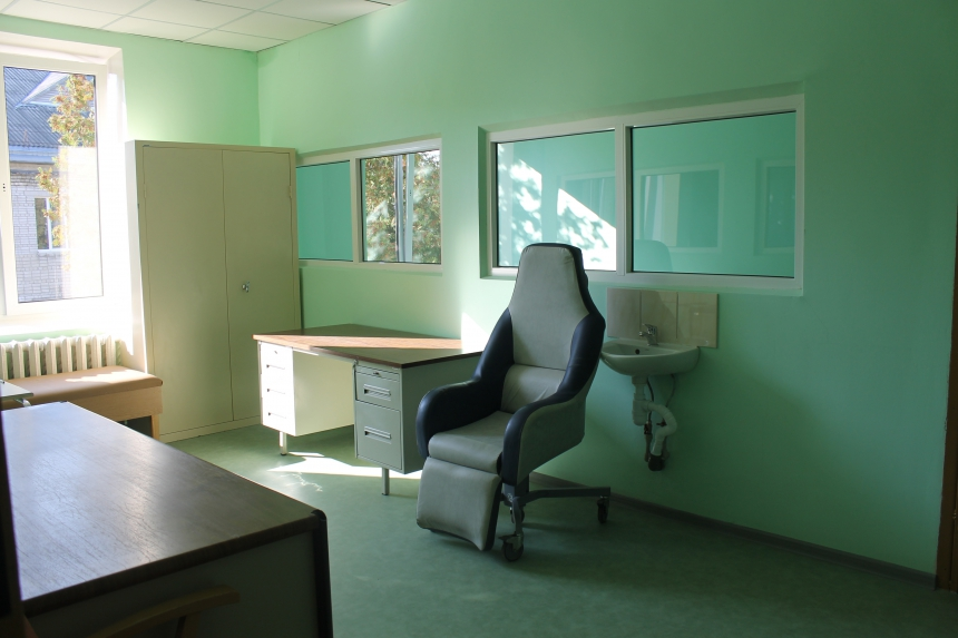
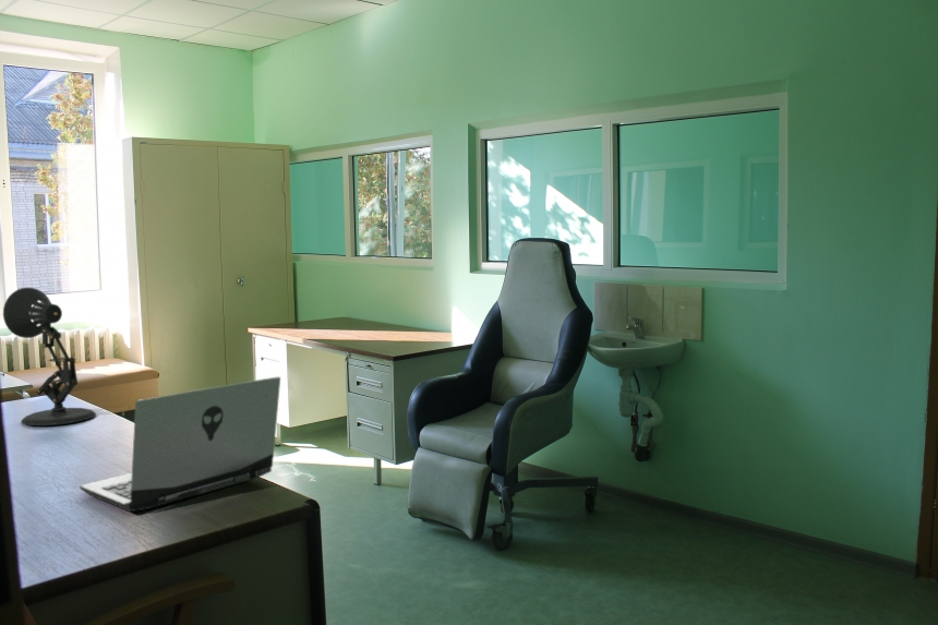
+ laptop computer [79,375,281,513]
+ desk lamp [2,287,97,426]
